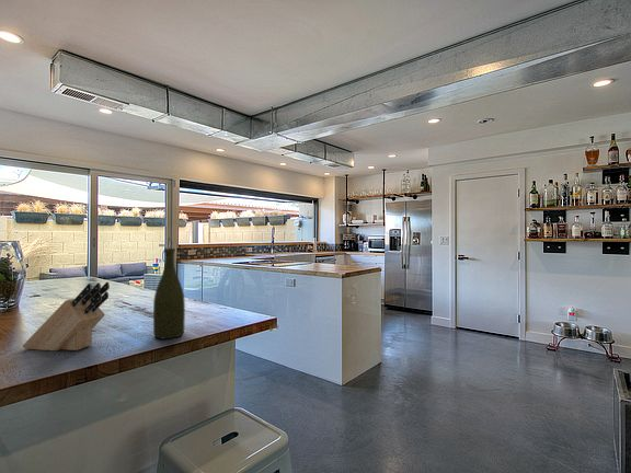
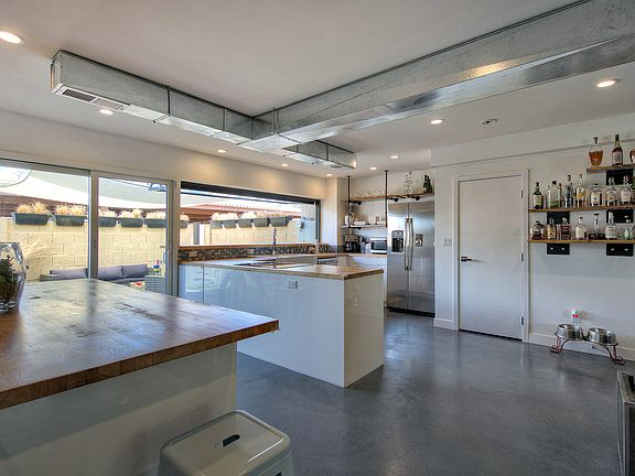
- knife block [22,281,111,351]
- bottle [152,247,186,339]
